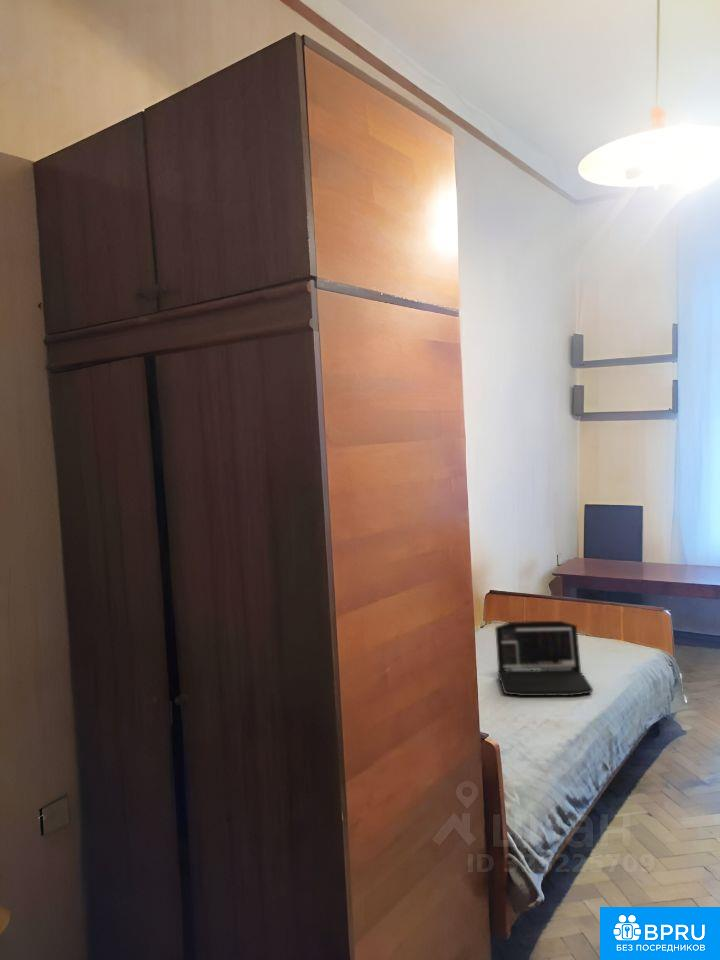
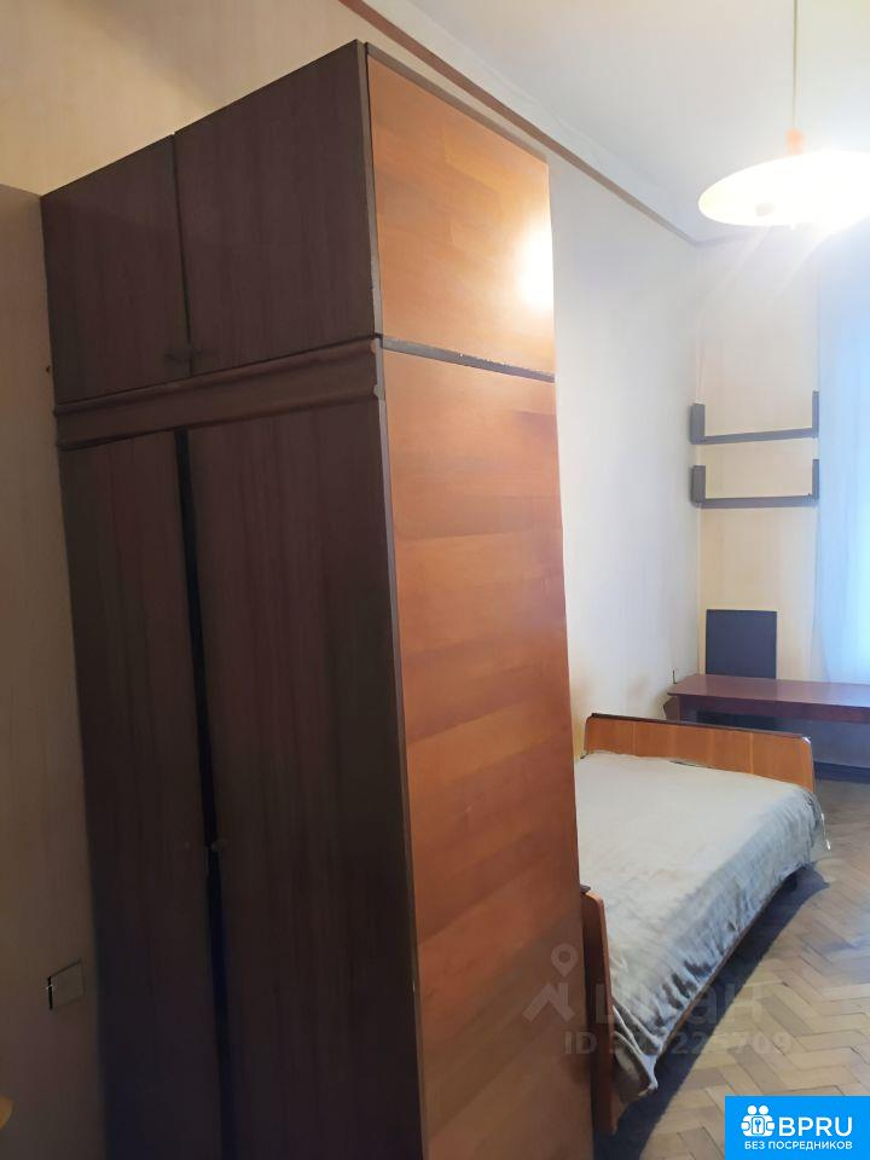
- laptop [494,620,594,697]
